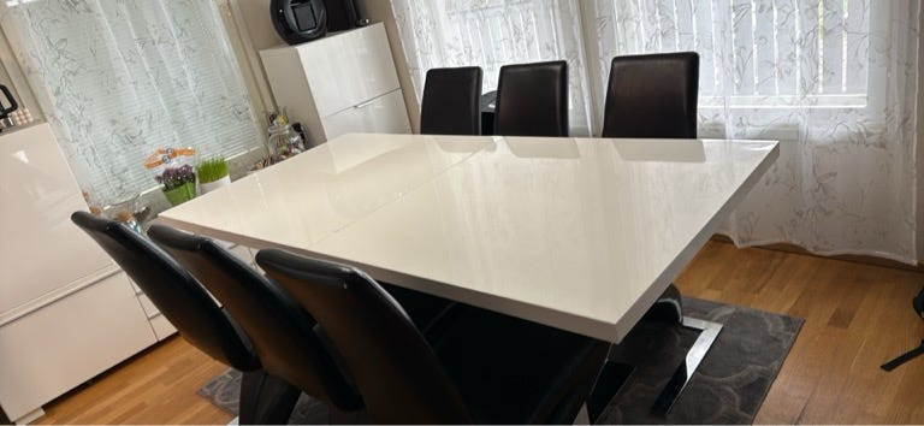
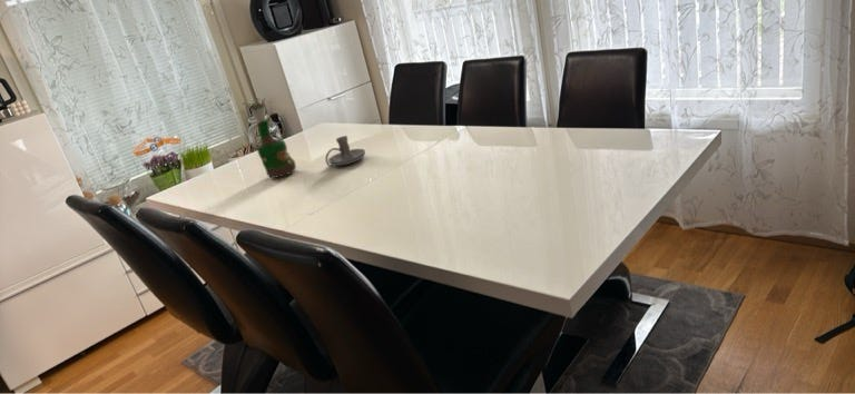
+ grog bottle [250,102,297,179]
+ candle holder [324,135,366,168]
